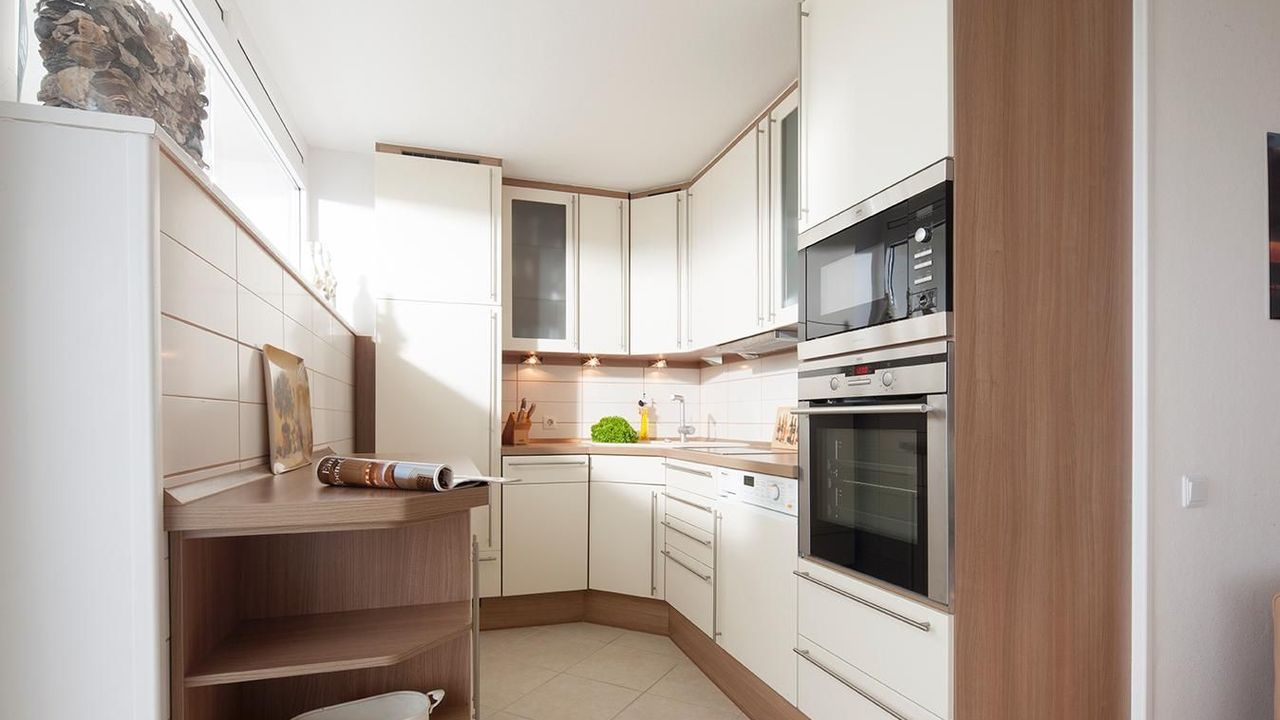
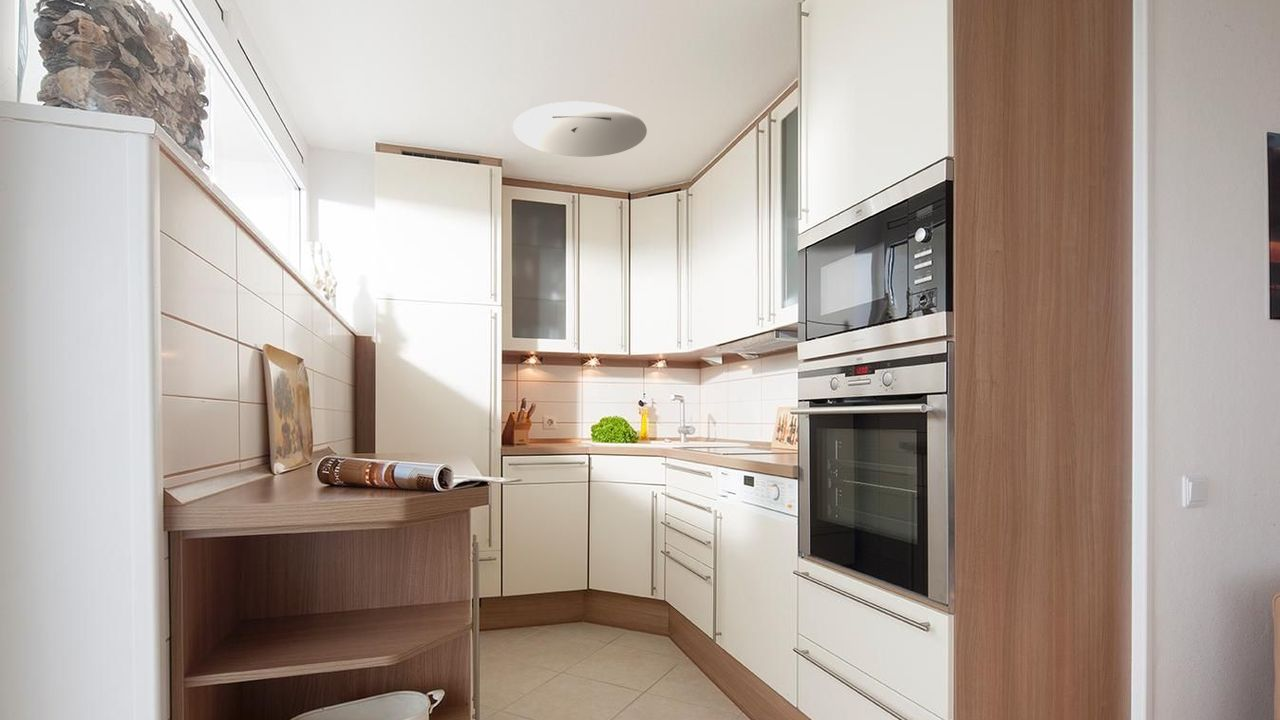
+ ceiling light [512,101,648,158]
